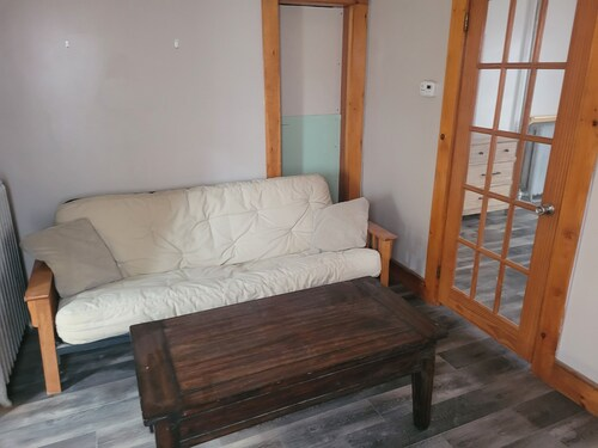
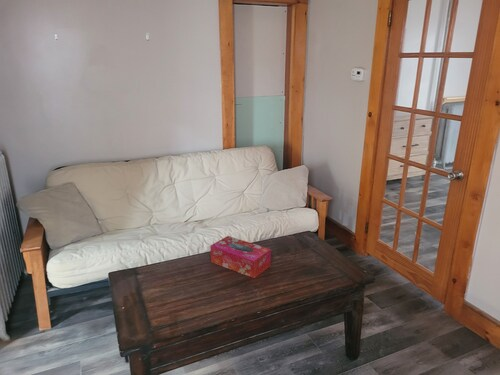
+ tissue box [209,235,272,279]
